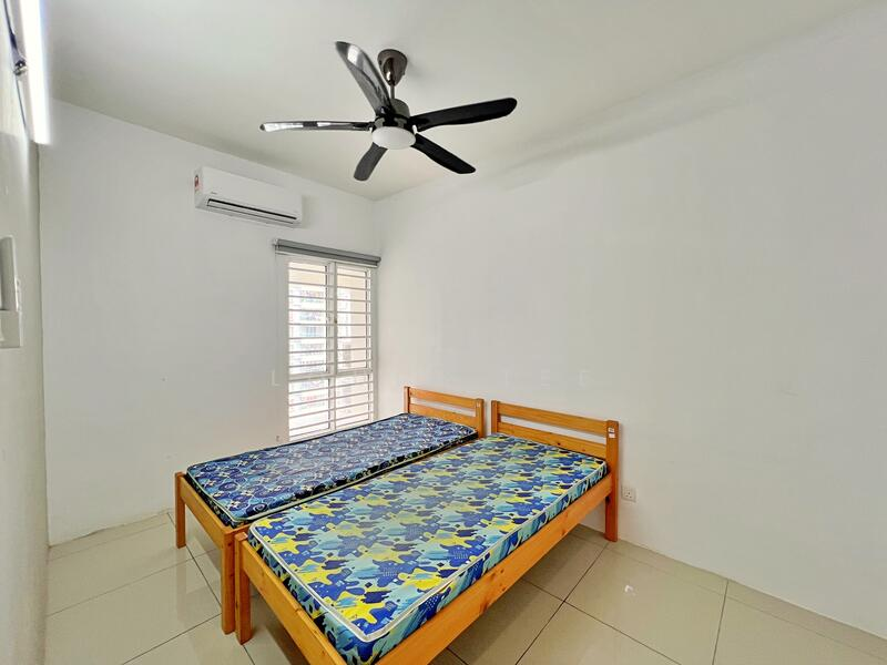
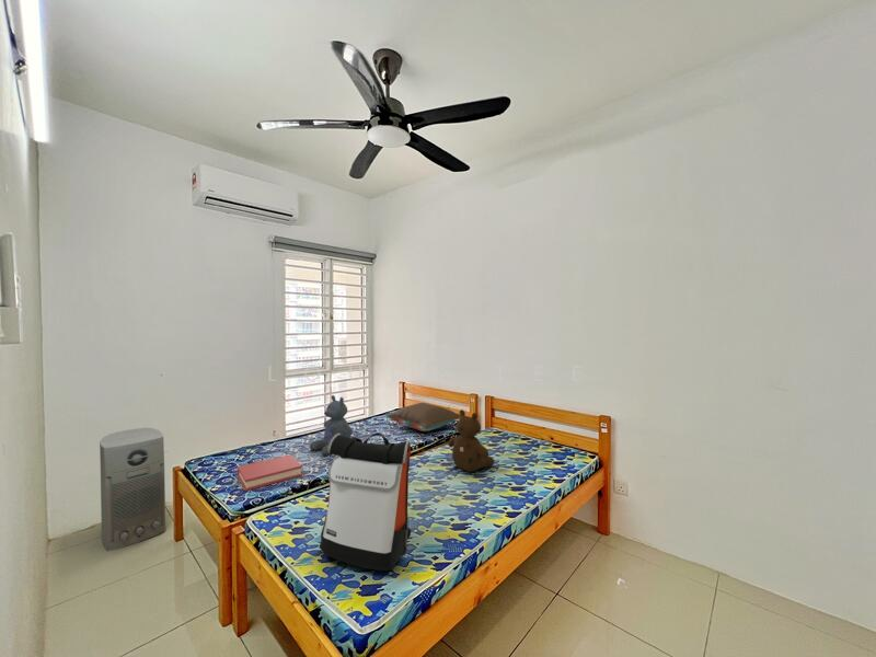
+ backpack [319,431,412,572]
+ teddy bear [447,408,495,473]
+ air purifier [99,427,166,552]
+ stuffed bear [309,394,354,457]
+ hardback book [237,453,303,492]
+ pillow [384,402,461,433]
